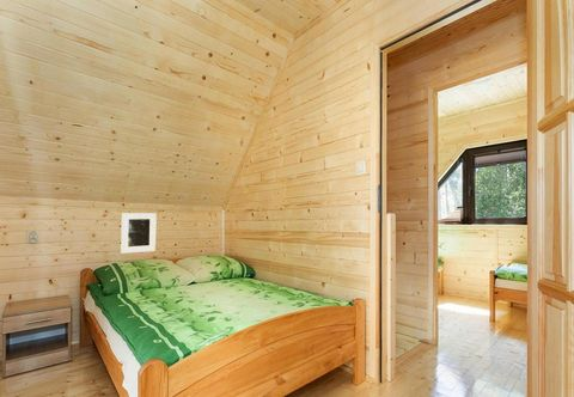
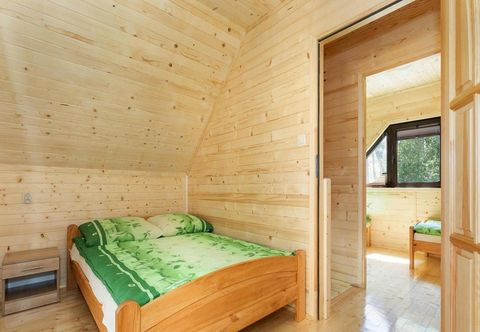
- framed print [120,212,158,255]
